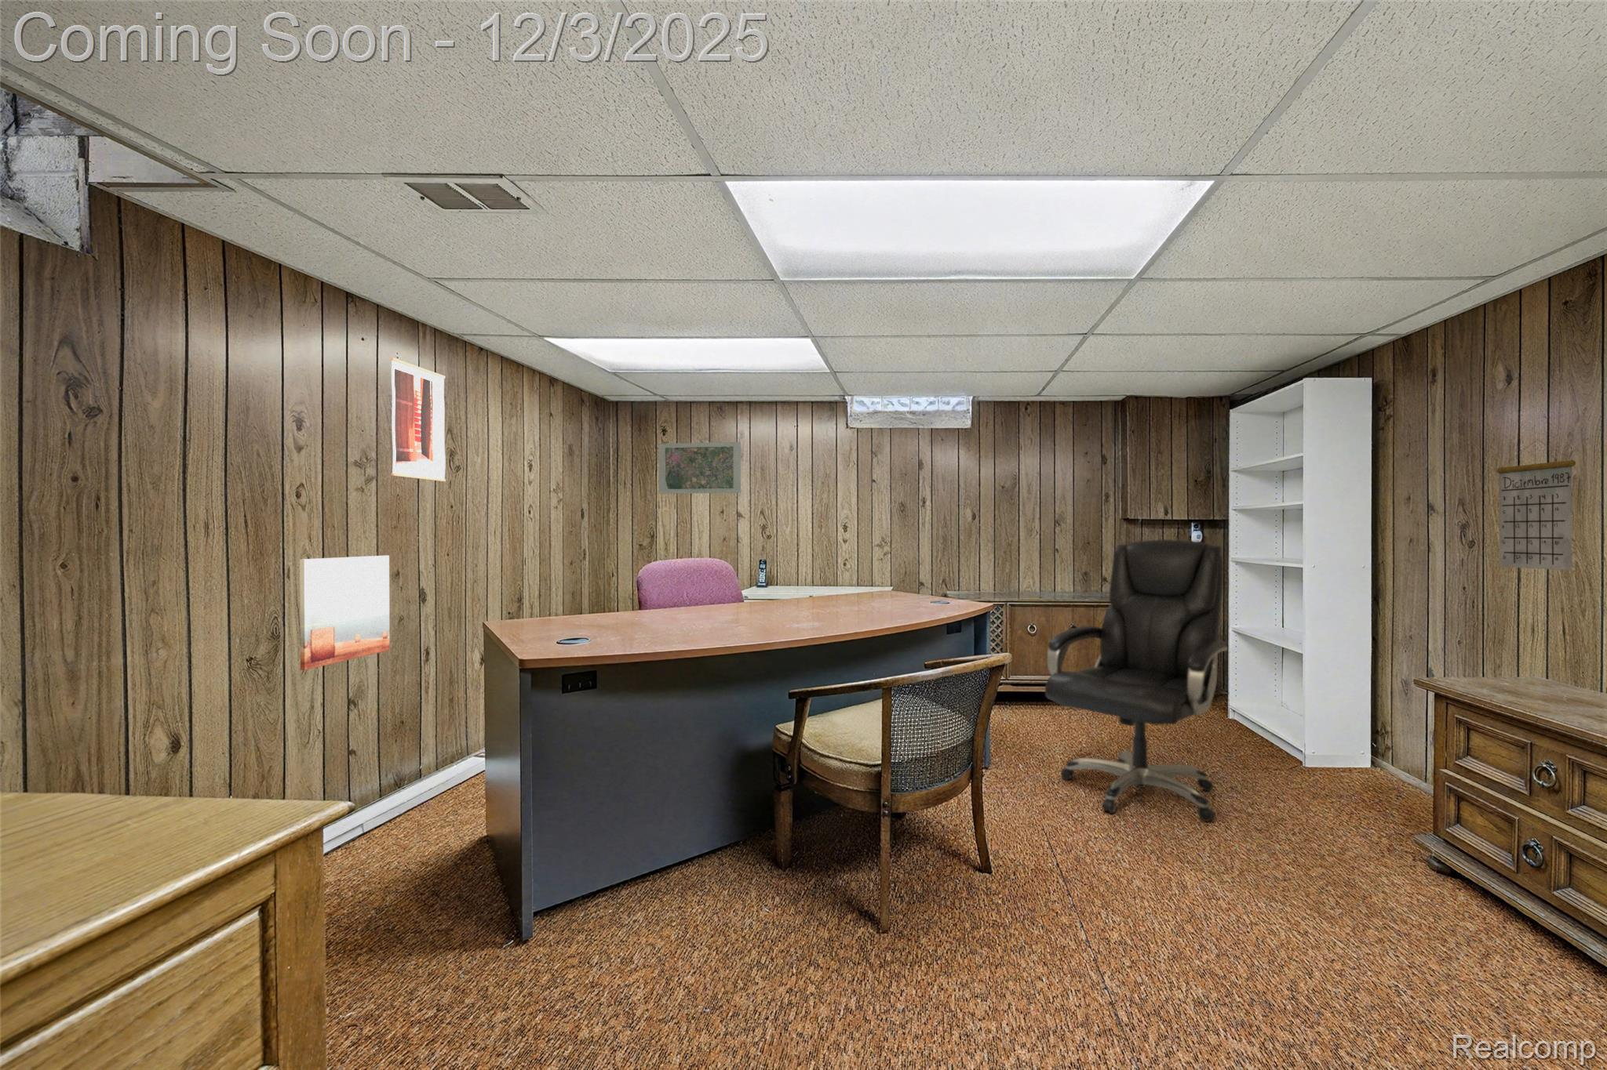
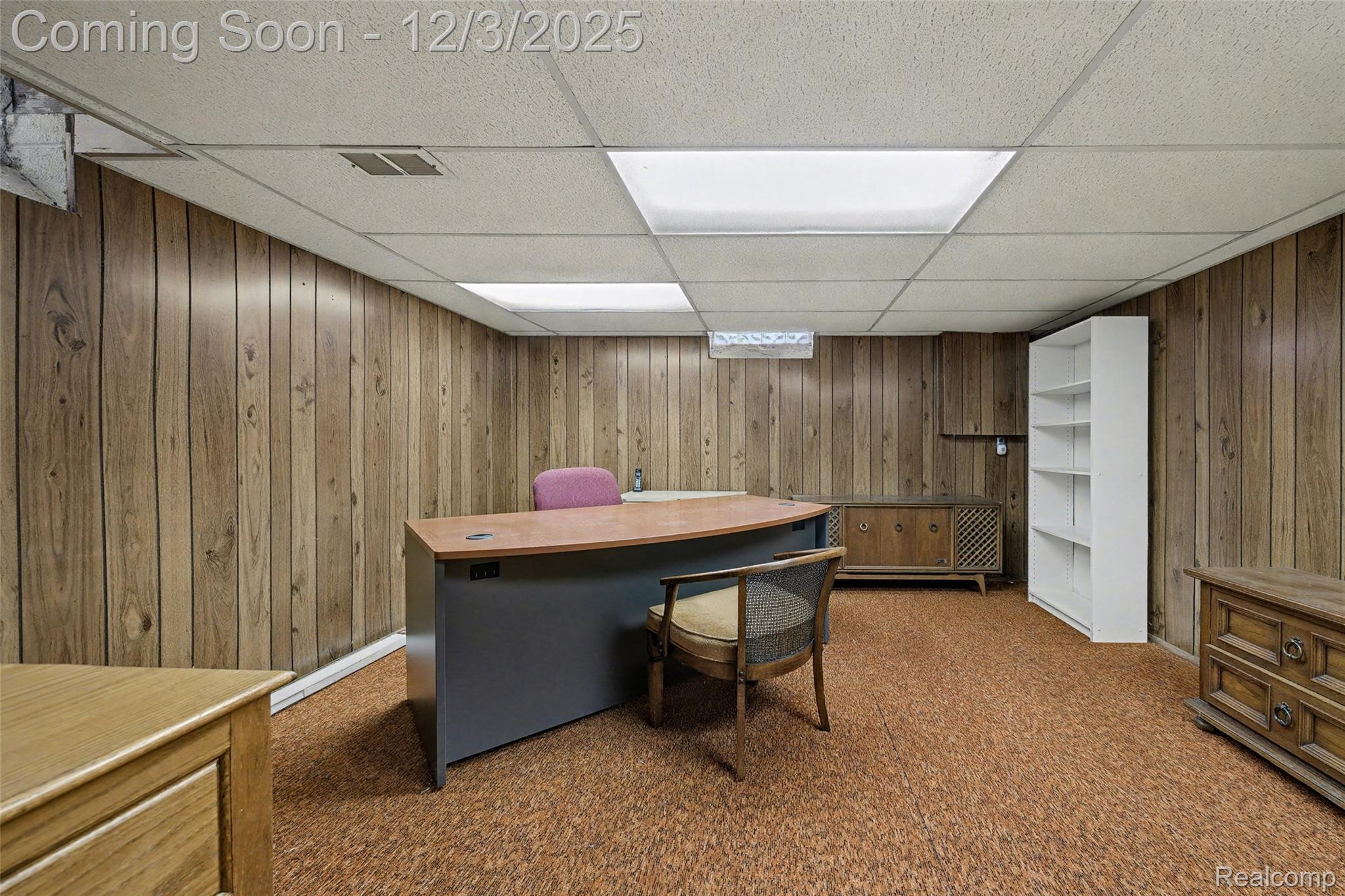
- wall art [299,555,391,671]
- calendar [1496,439,1576,572]
- road map [657,442,742,494]
- wall art [390,357,447,482]
- chair [1044,539,1228,823]
